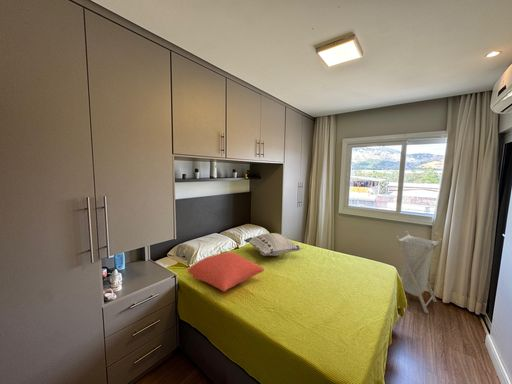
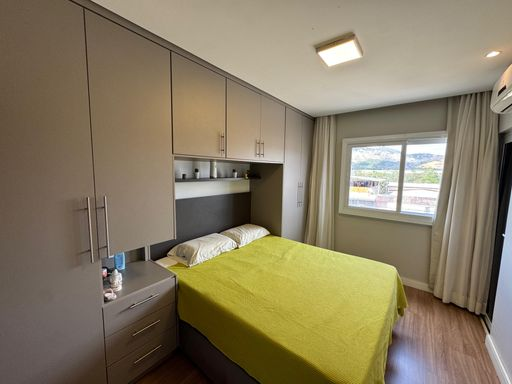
- decorative pillow [243,232,304,257]
- cushion [186,251,265,293]
- laundry hamper [394,230,443,314]
